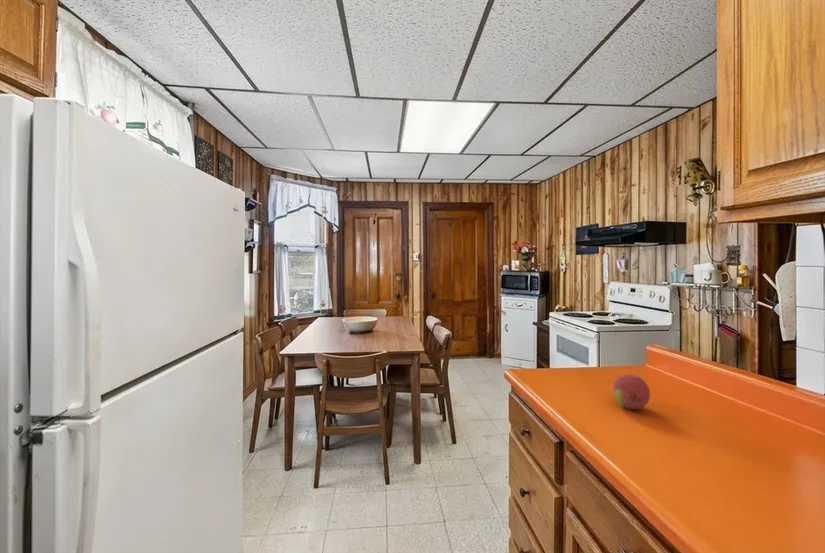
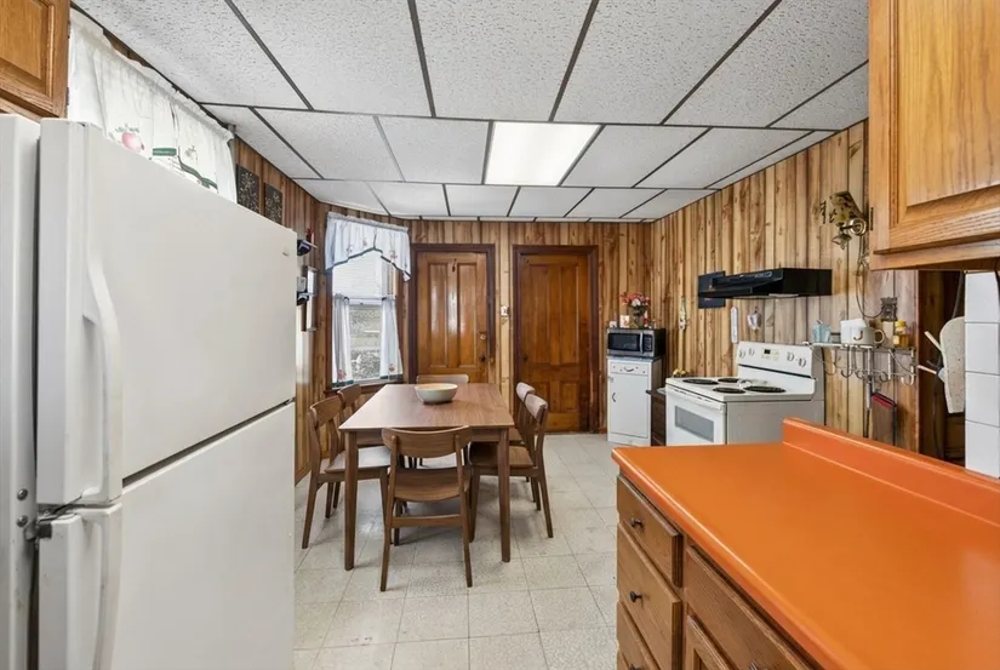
- fruit [612,373,651,410]
